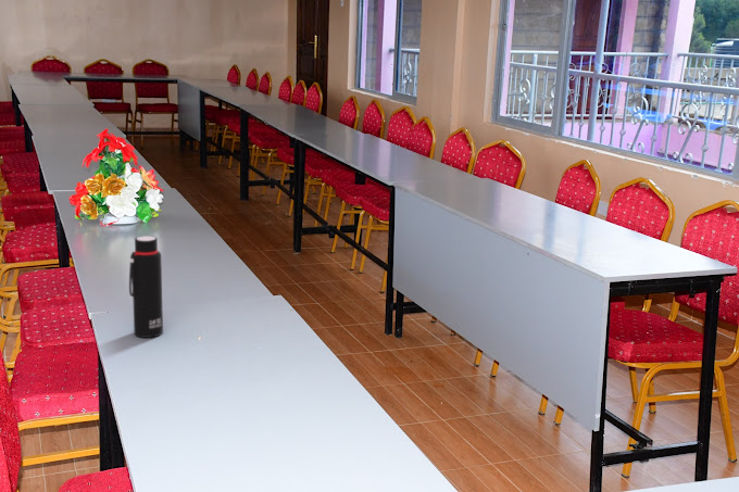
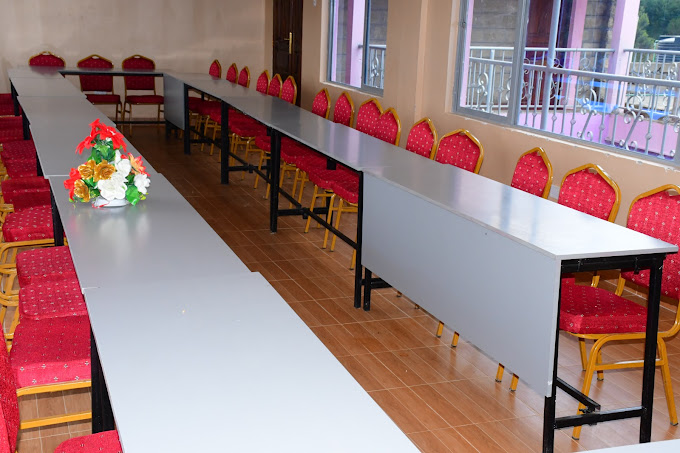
- water bottle [128,235,164,339]
